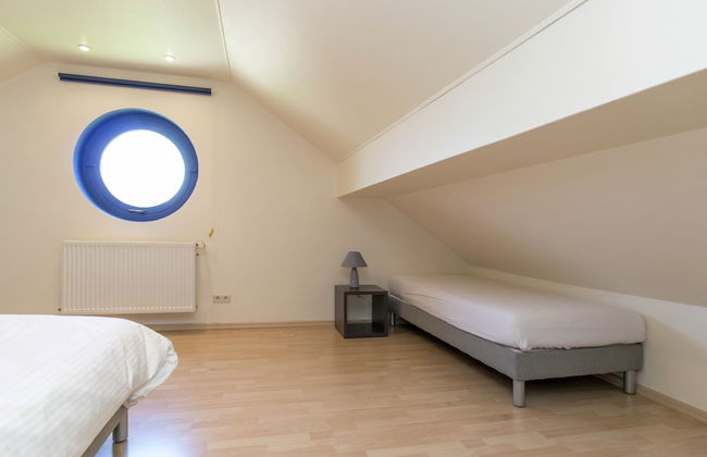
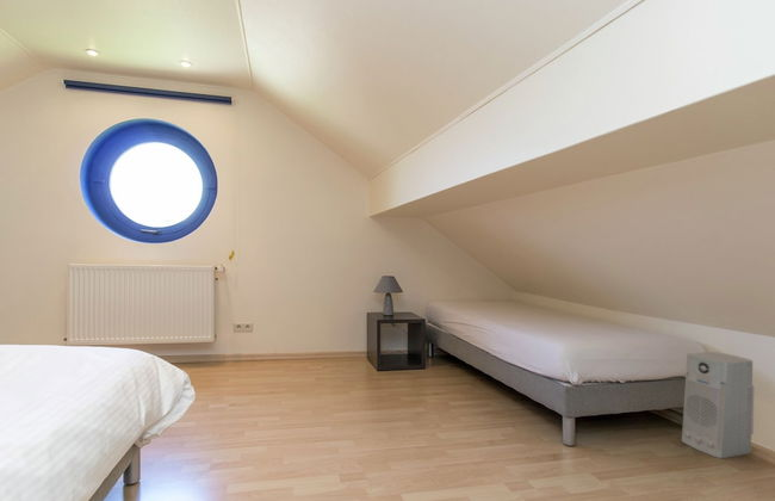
+ air purifier [681,351,755,459]
